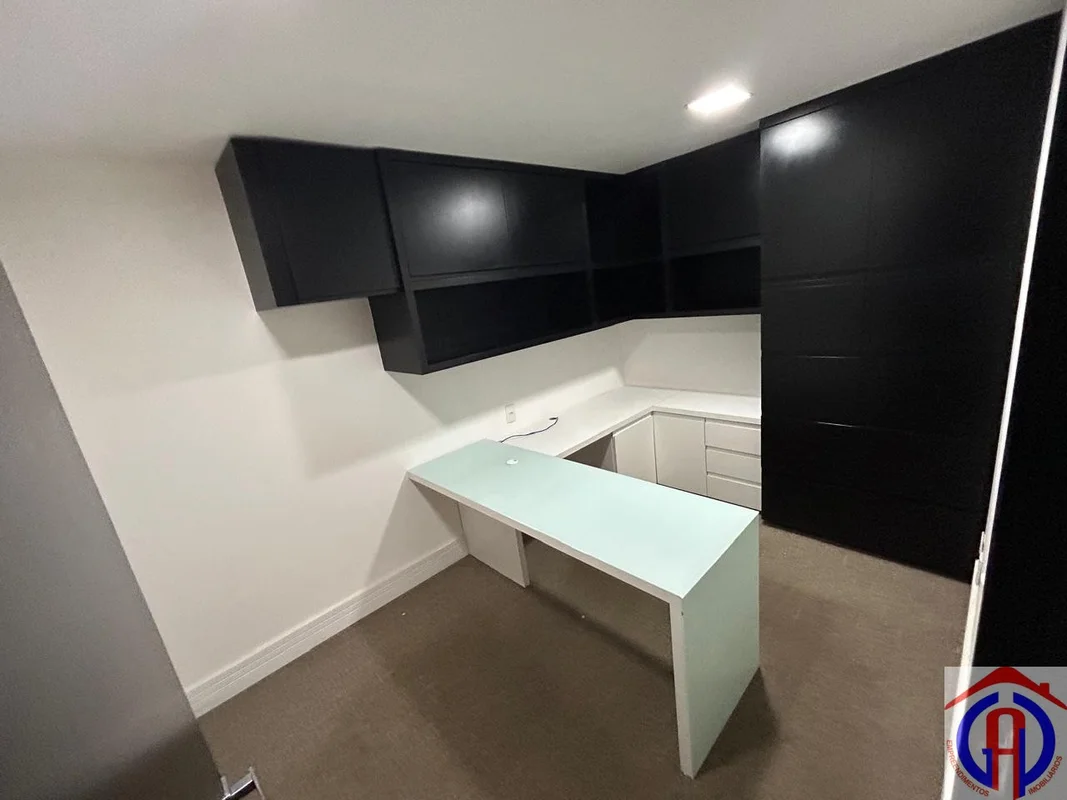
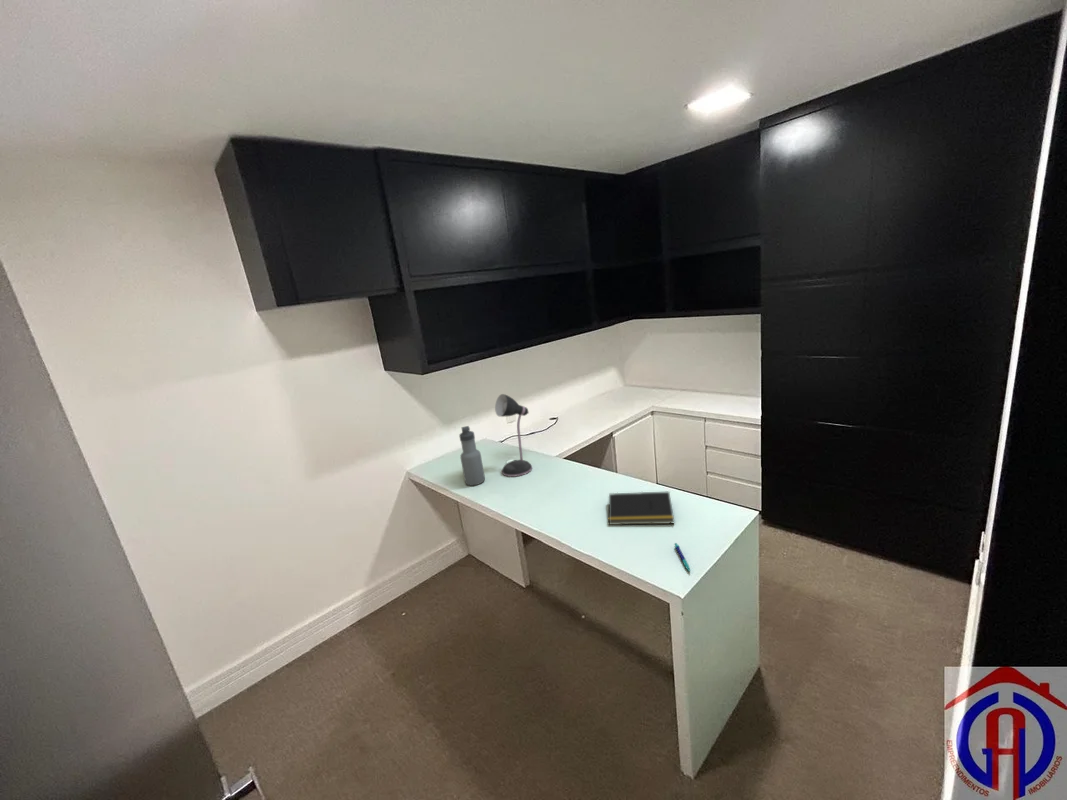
+ water bottle [458,425,486,487]
+ notepad [608,490,675,526]
+ pen [673,542,691,573]
+ desk lamp [494,393,533,478]
